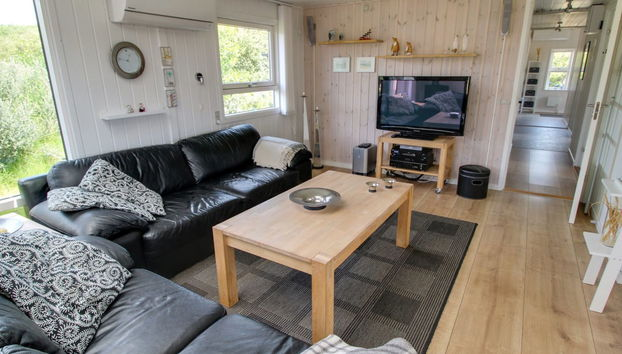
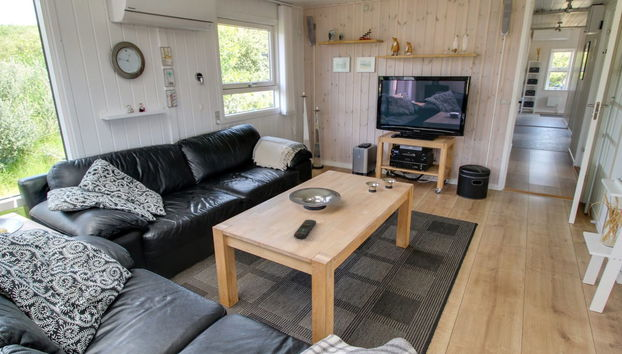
+ remote control [293,219,317,239]
